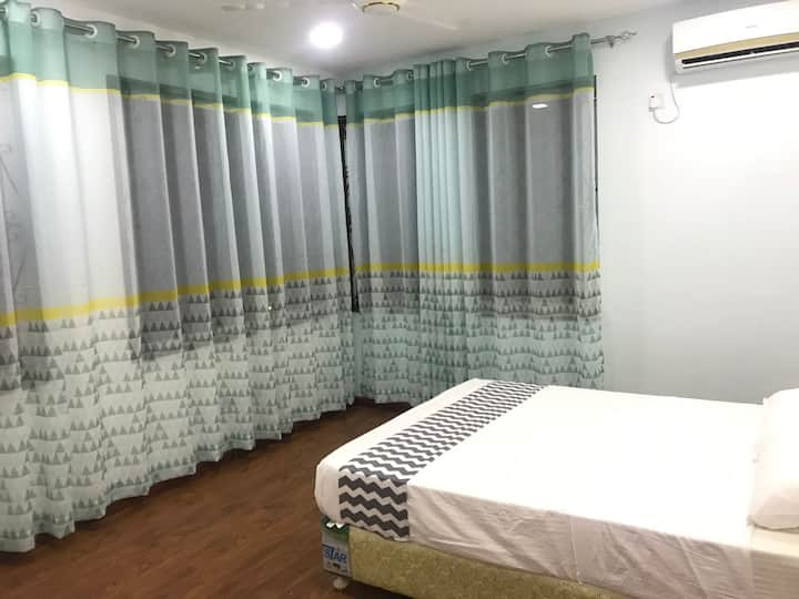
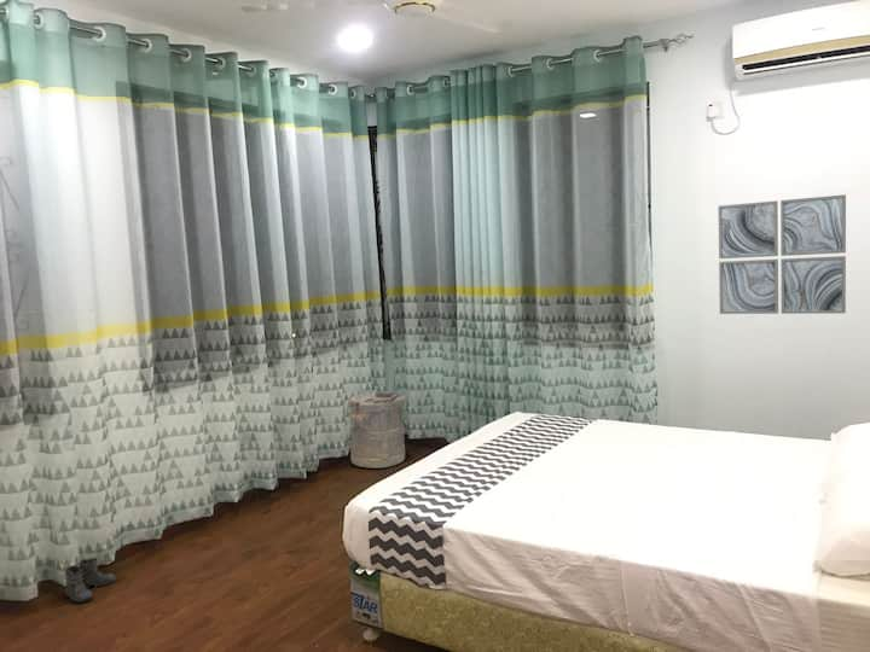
+ boots [62,557,117,604]
+ laundry hamper [349,389,407,470]
+ wall art [717,193,847,315]
